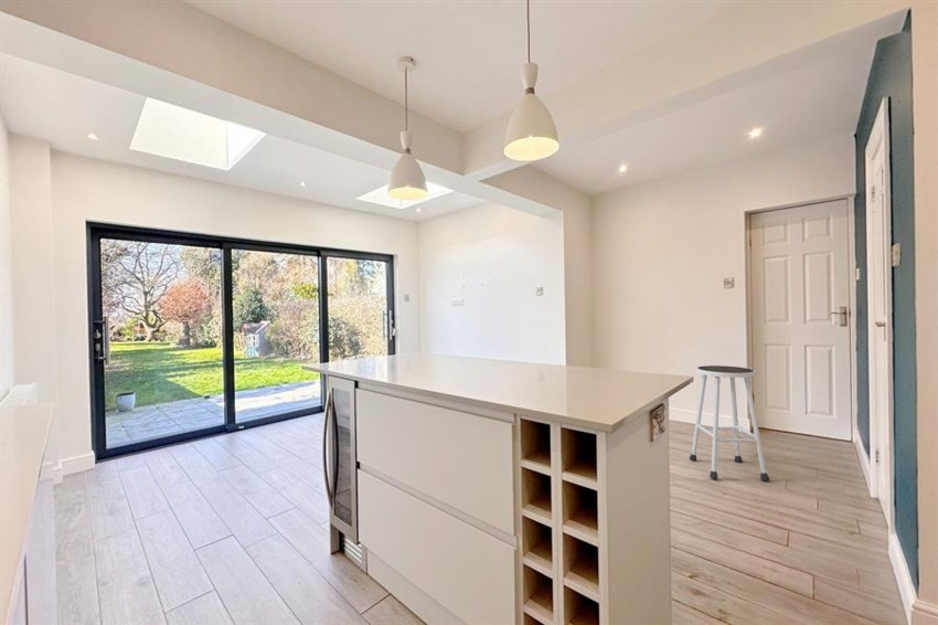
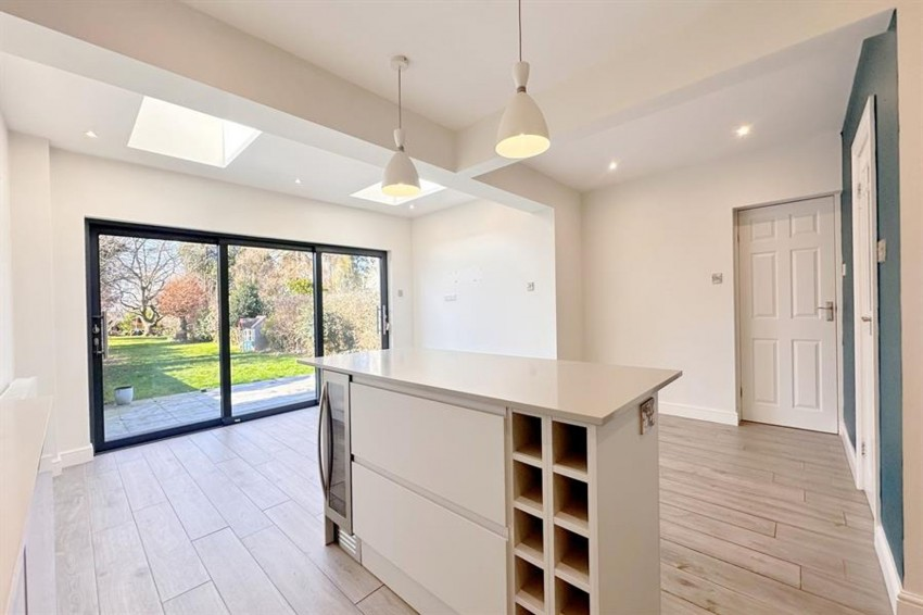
- stool [689,364,770,481]
